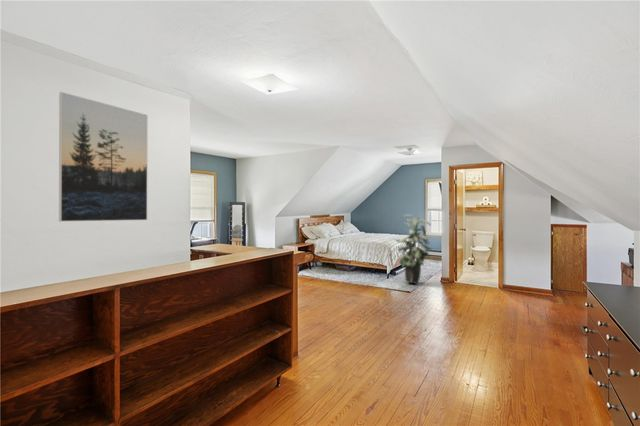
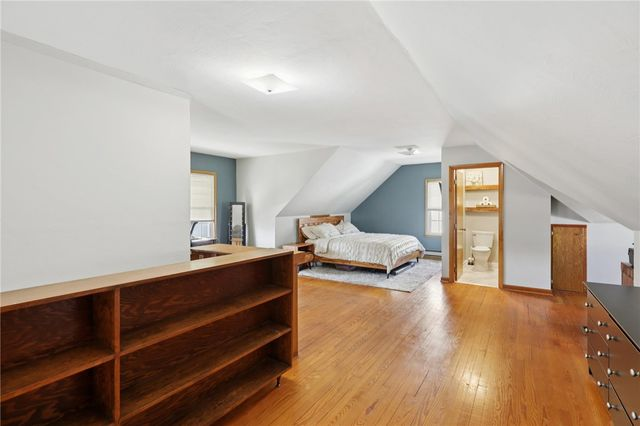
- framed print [58,91,149,223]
- indoor plant [395,213,433,285]
